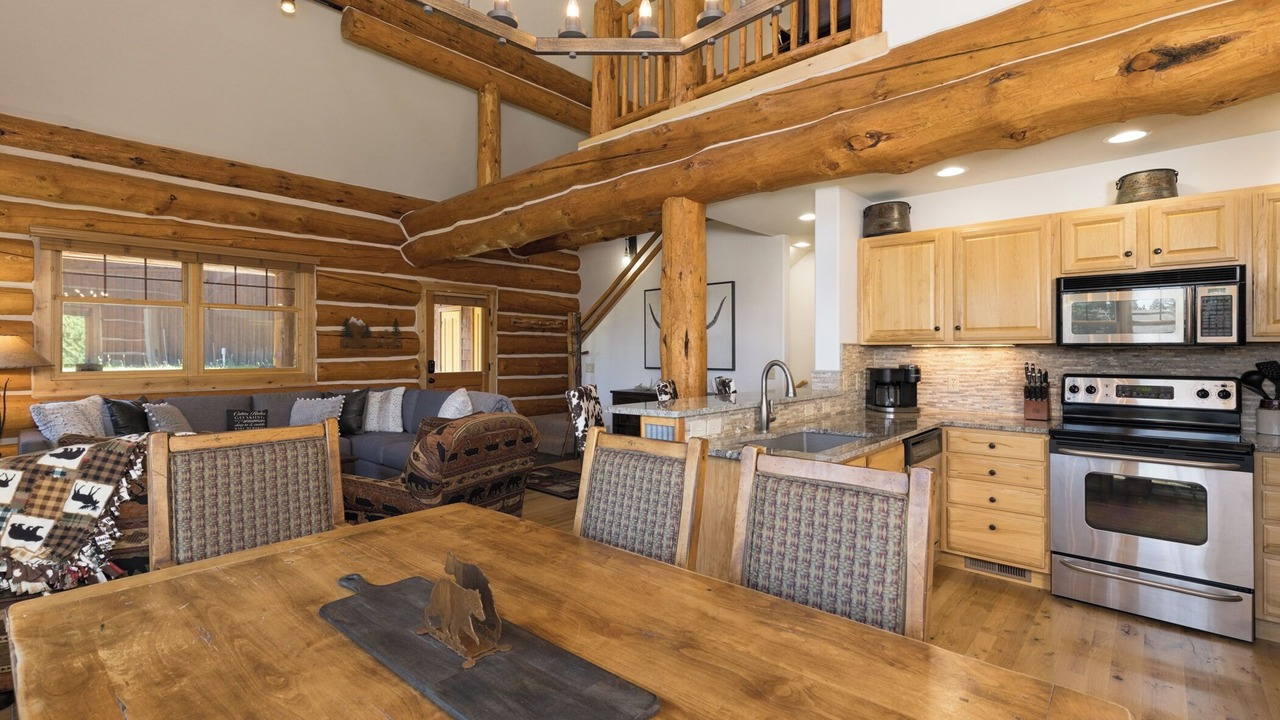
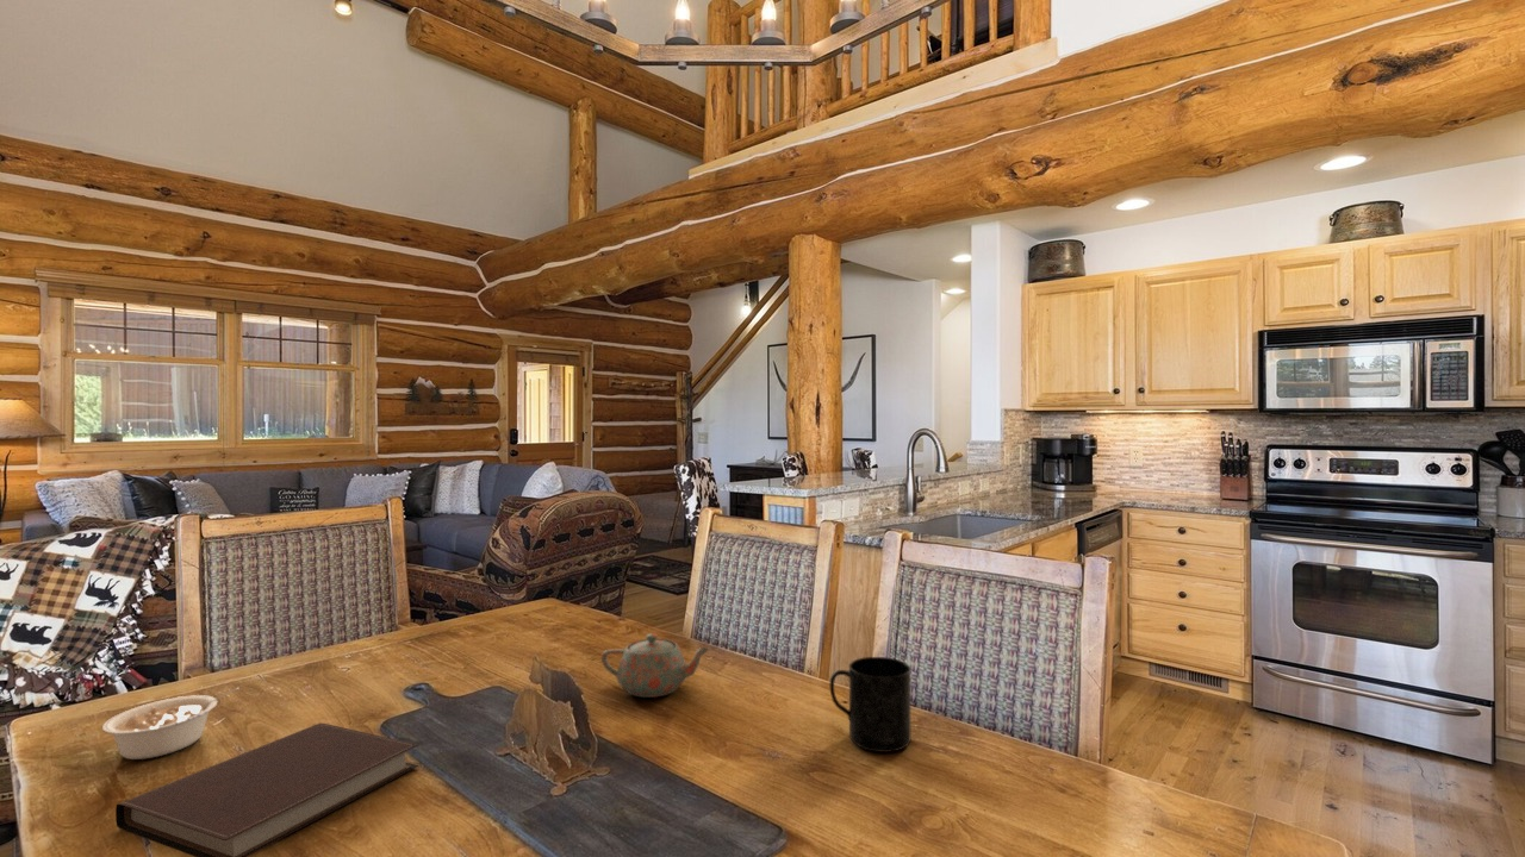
+ mug [829,656,913,753]
+ legume [101,686,239,761]
+ notebook [114,722,419,857]
+ teapot [600,633,712,699]
